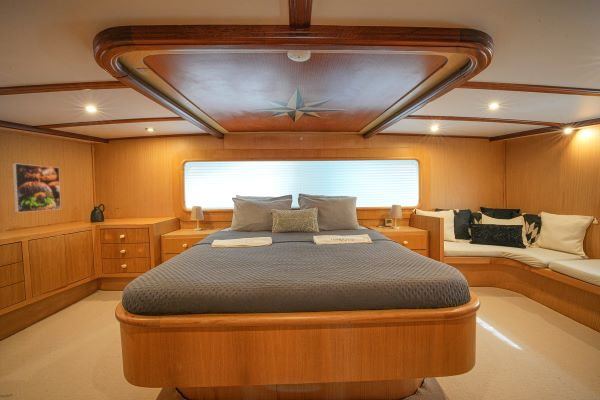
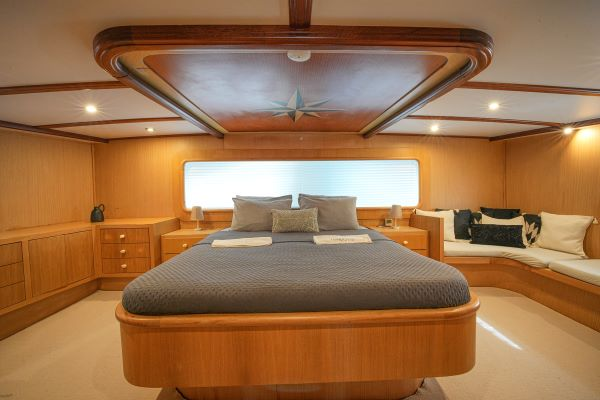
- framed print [11,162,62,214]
